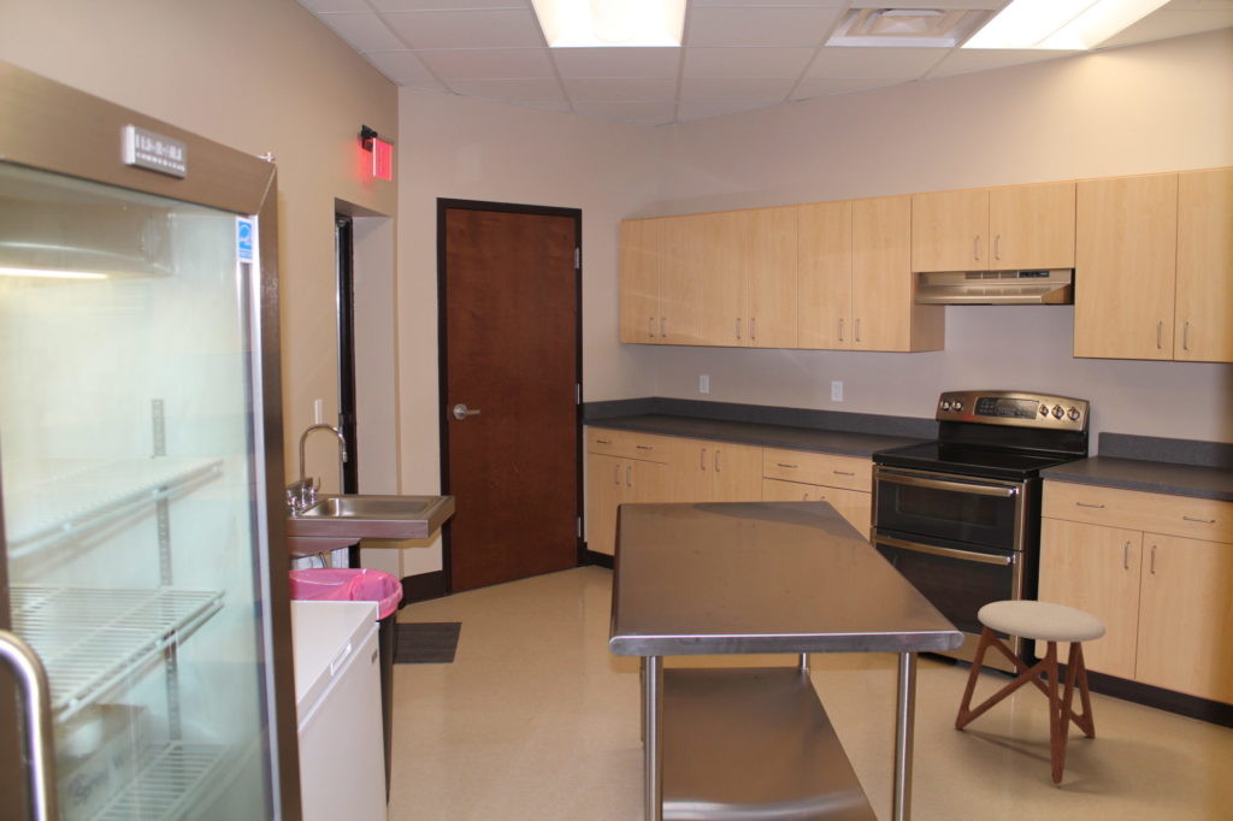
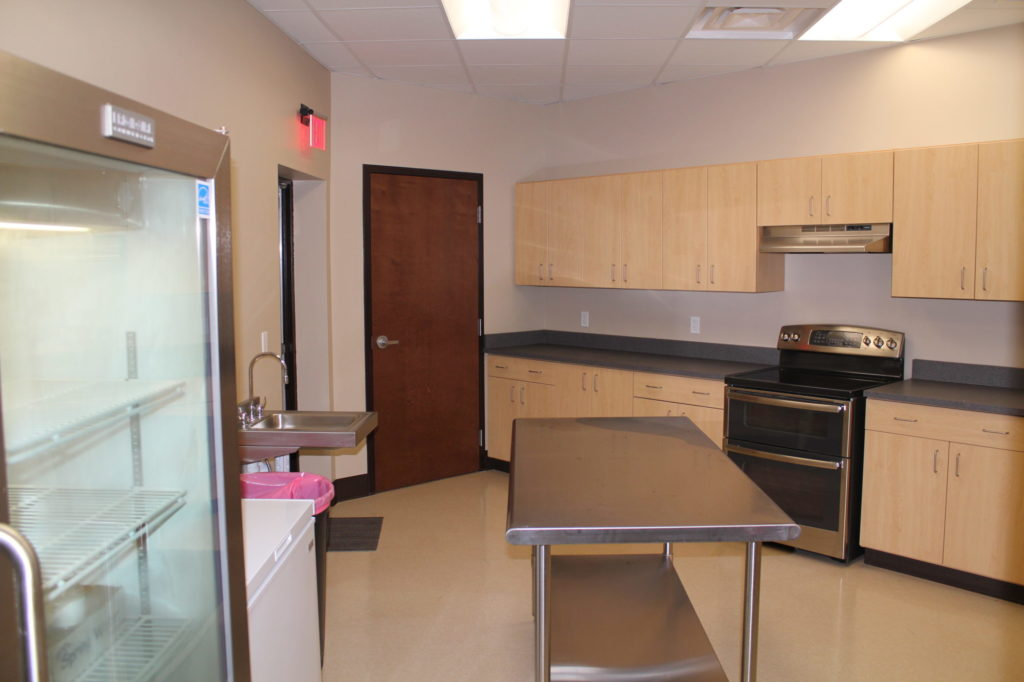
- stool [954,599,1107,785]
